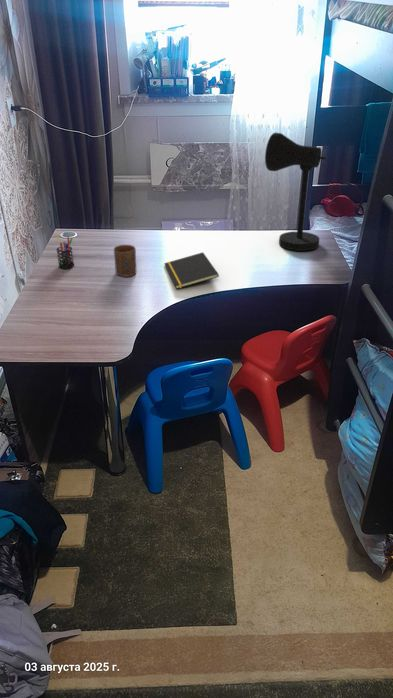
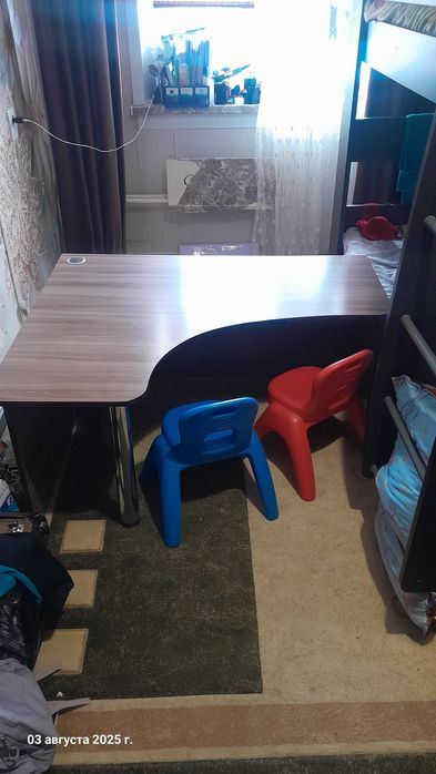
- desk lamp [264,132,327,252]
- notepad [163,251,220,290]
- pen holder [55,236,75,270]
- cup [113,244,137,278]
